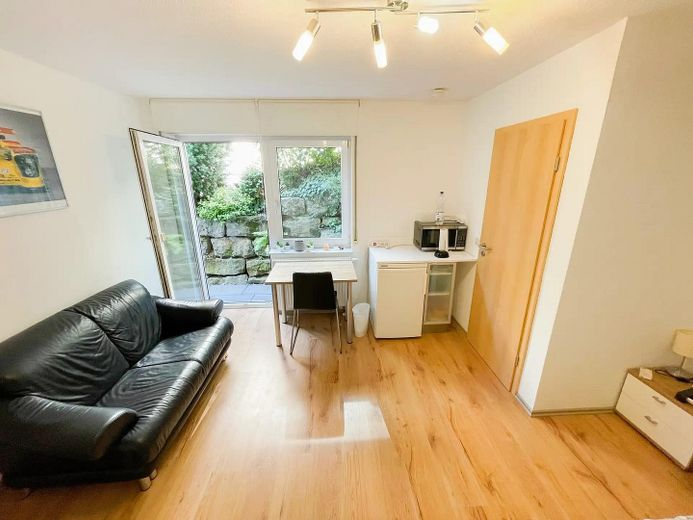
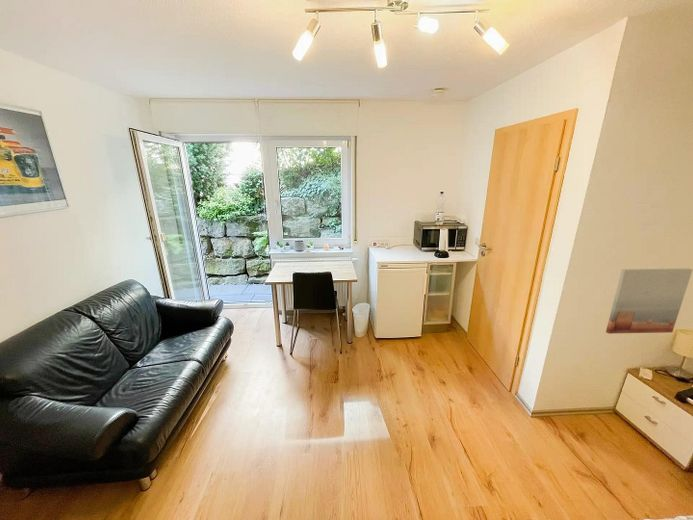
+ wall art [605,268,693,335]
